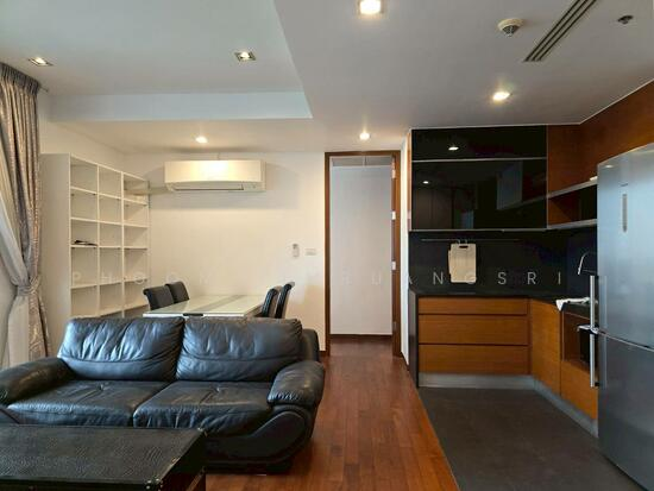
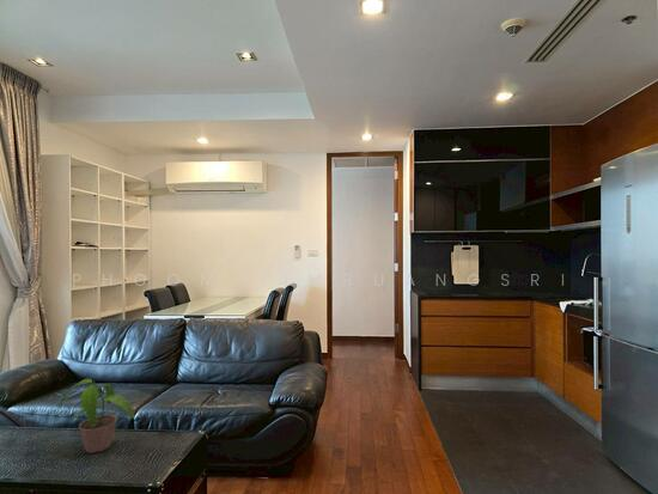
+ potted plant [57,378,135,455]
